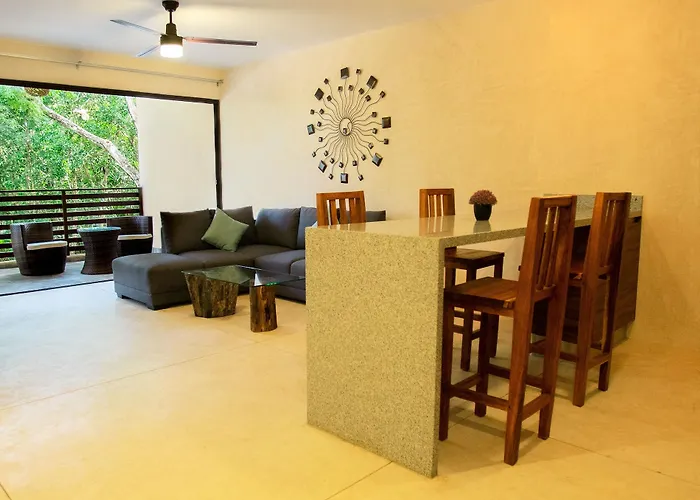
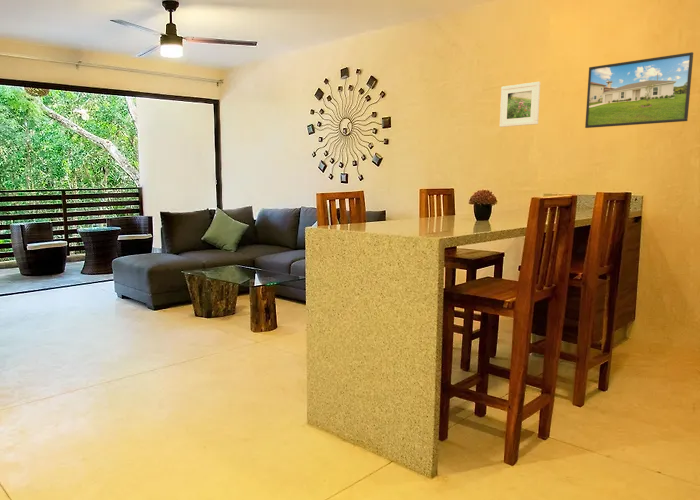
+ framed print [584,51,694,129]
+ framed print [499,81,541,128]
